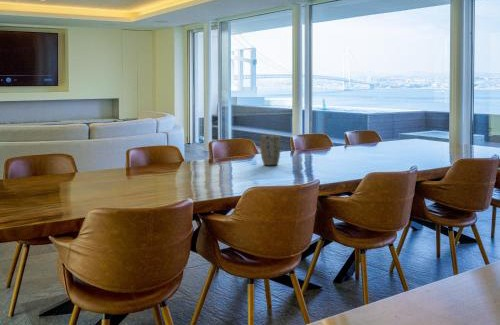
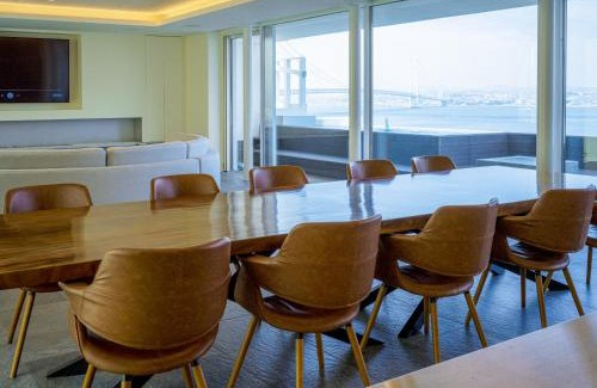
- plant pot [259,134,281,166]
